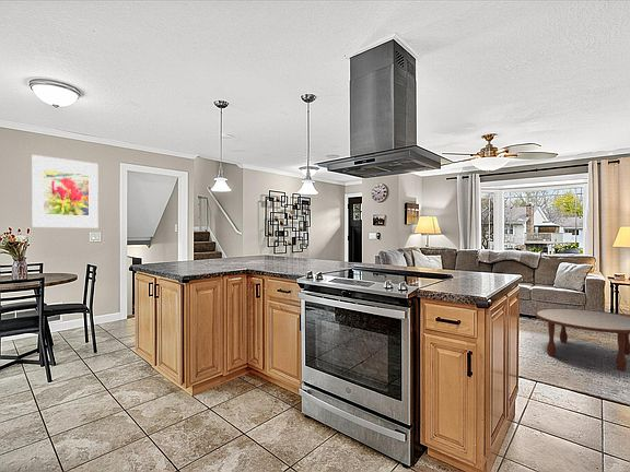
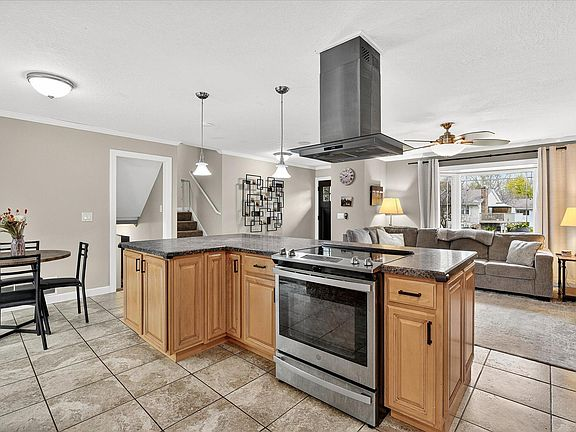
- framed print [31,154,100,228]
- coffee table [534,307,630,371]
